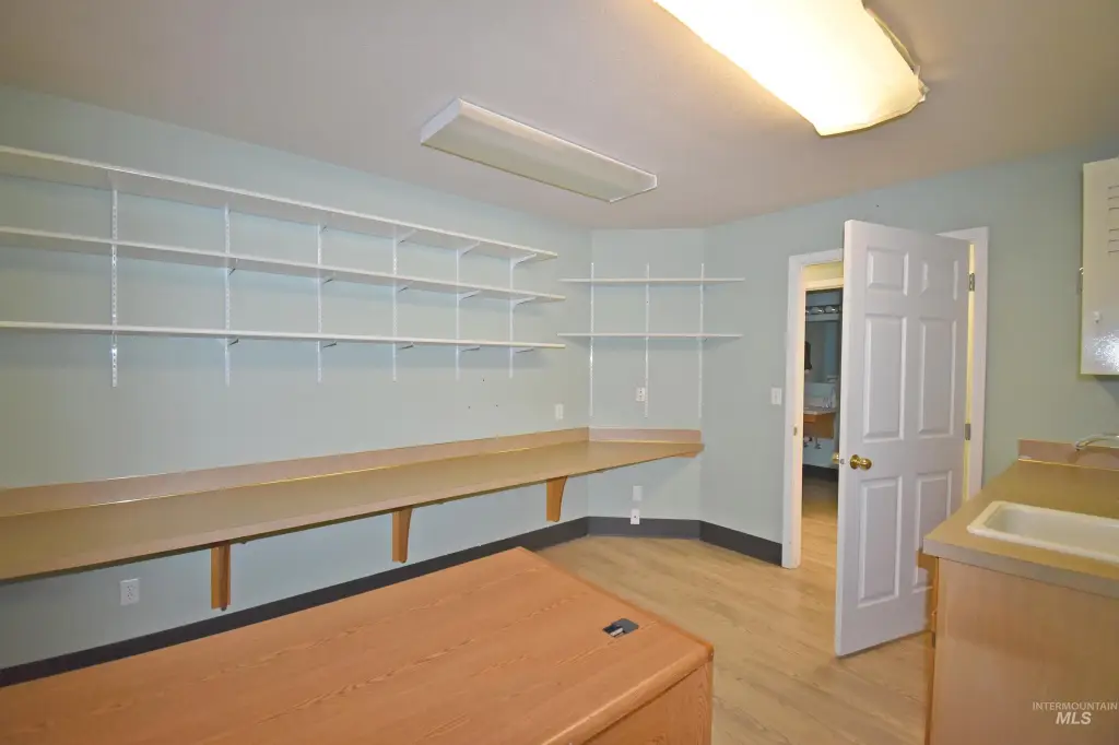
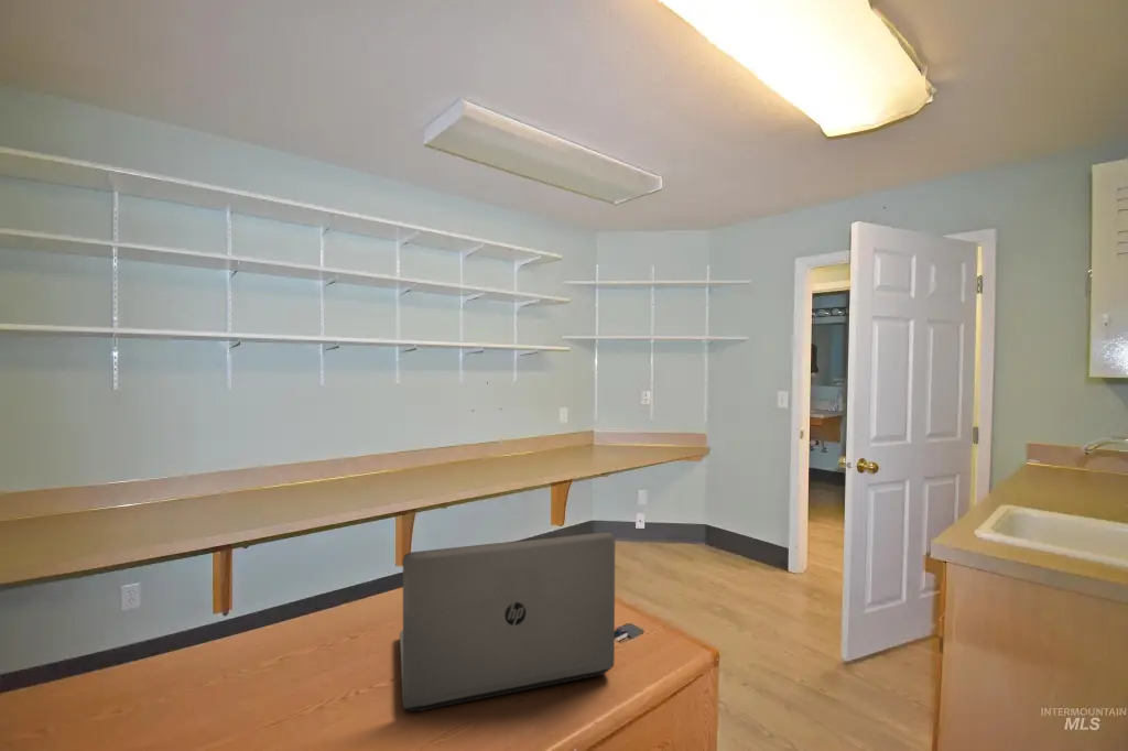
+ laptop [399,531,616,712]
